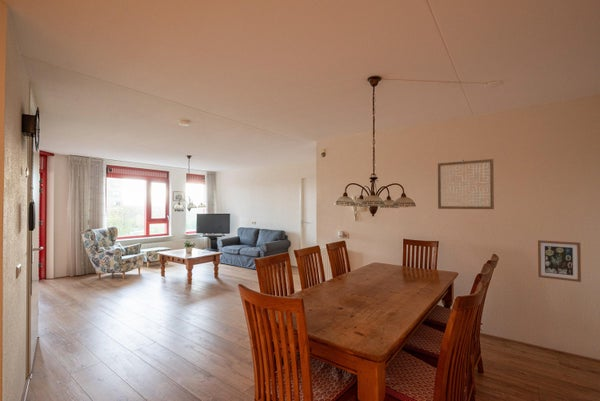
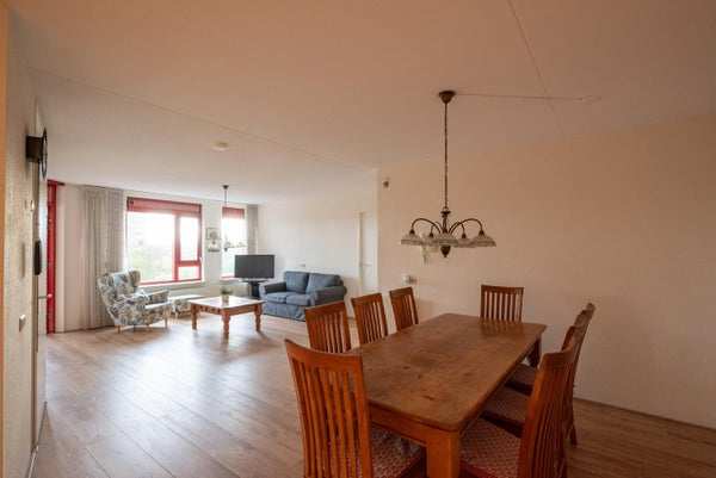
- wall art [537,239,582,283]
- wall art [437,158,495,210]
